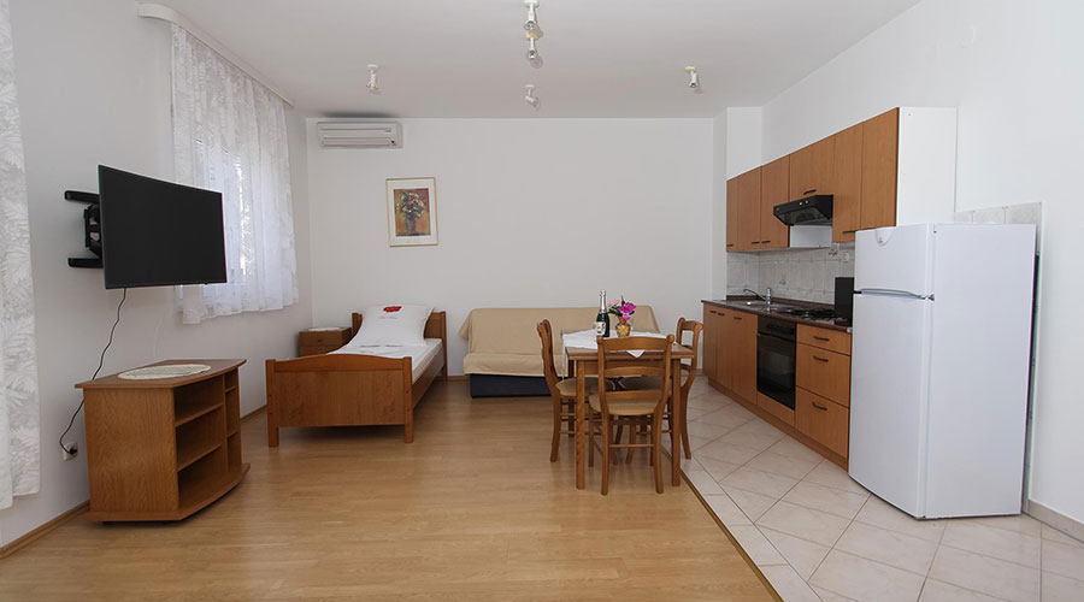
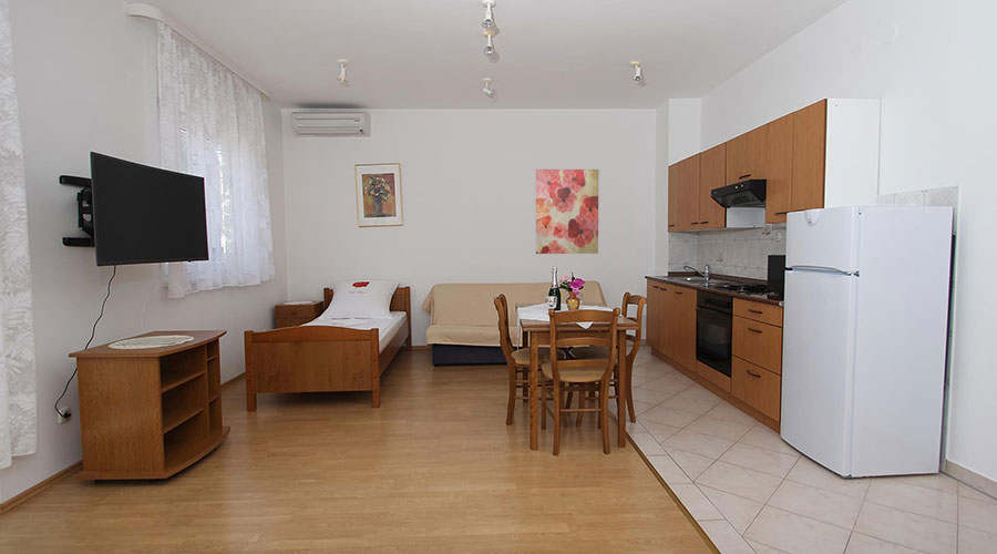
+ wall art [535,168,599,255]
